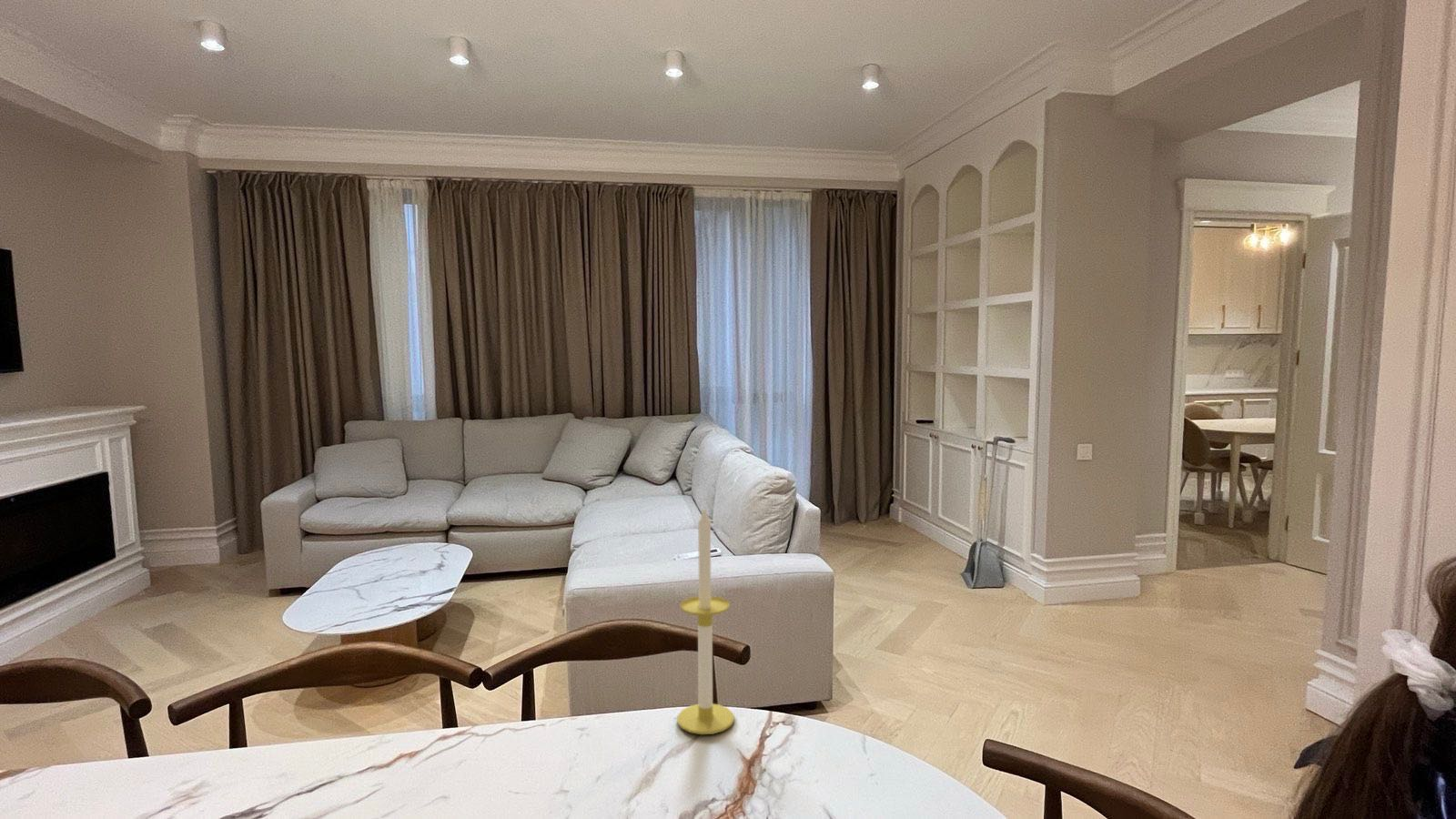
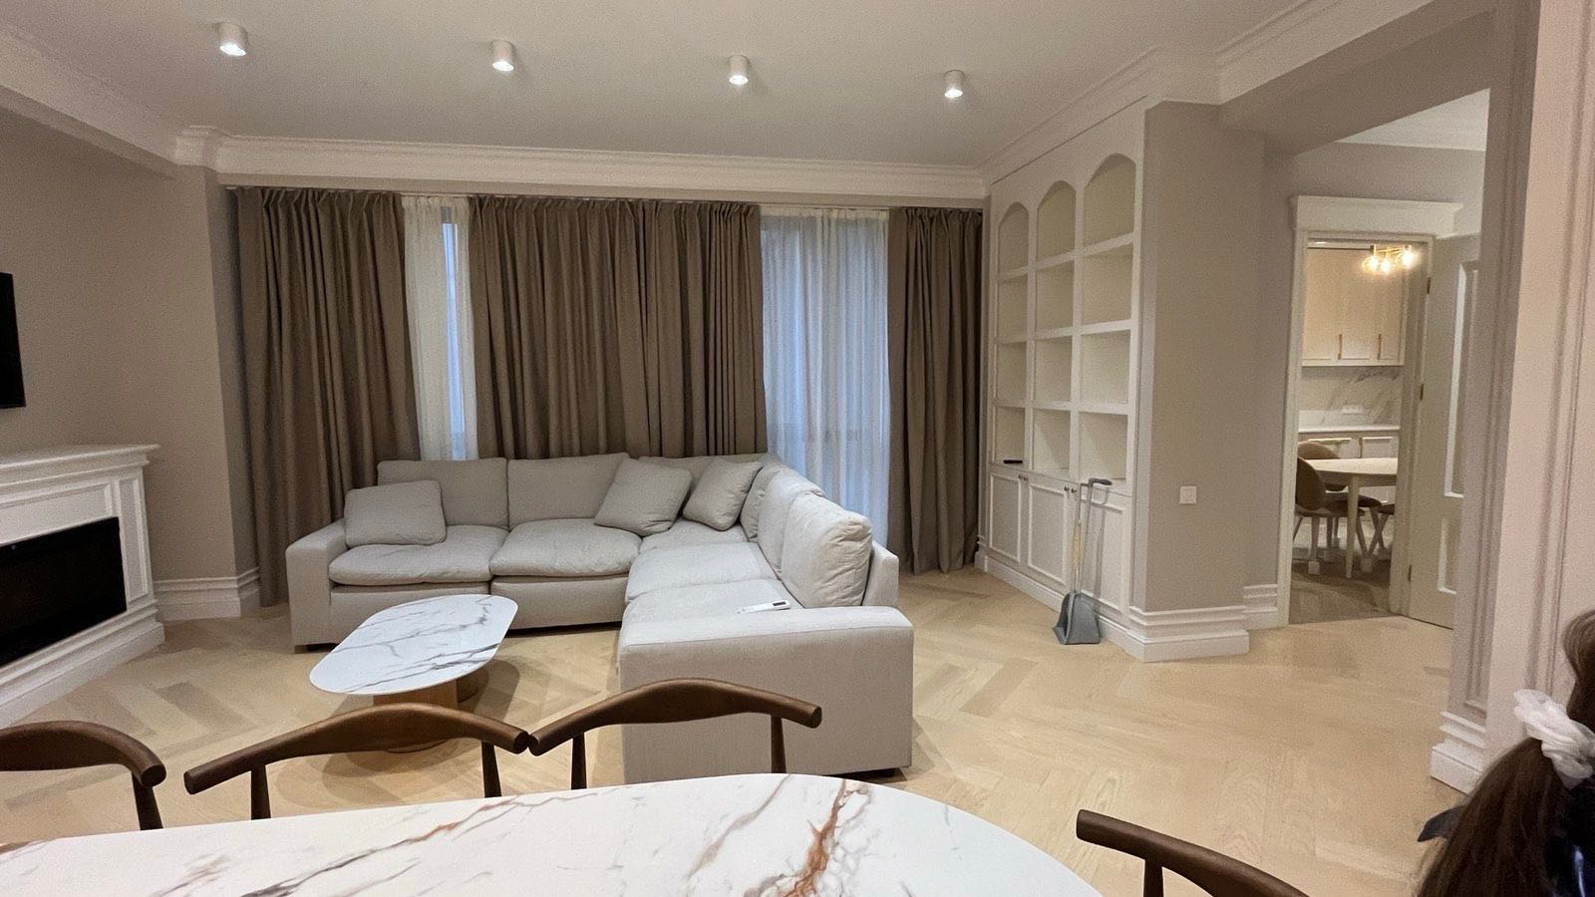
- candle [676,508,735,735]
